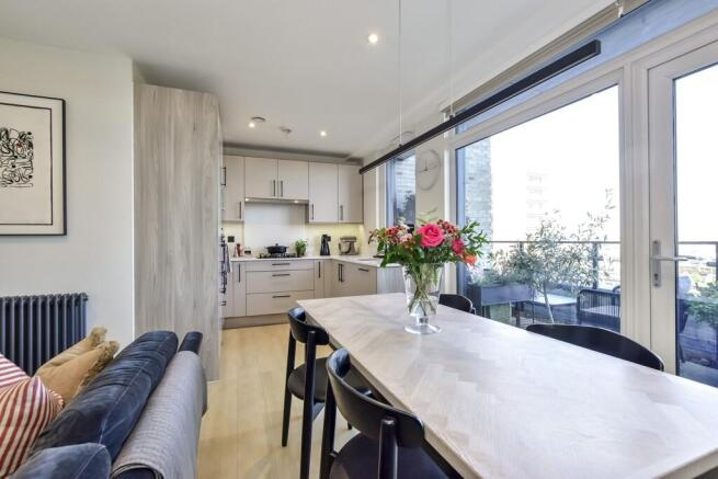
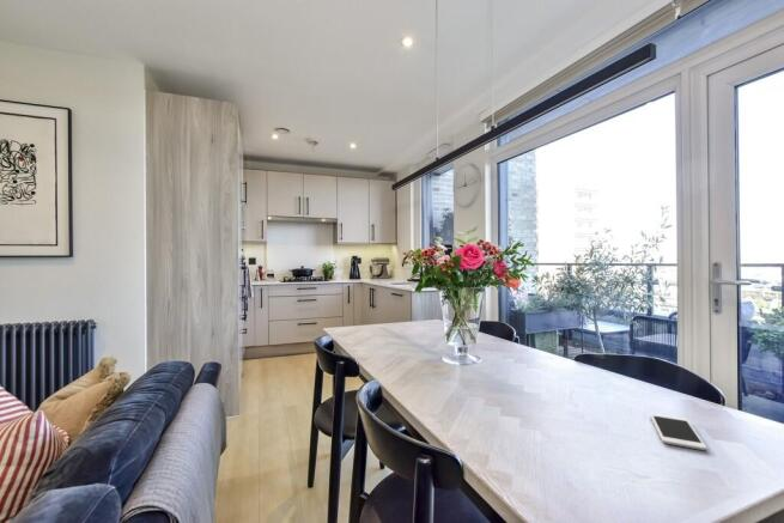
+ cell phone [649,413,709,451]
